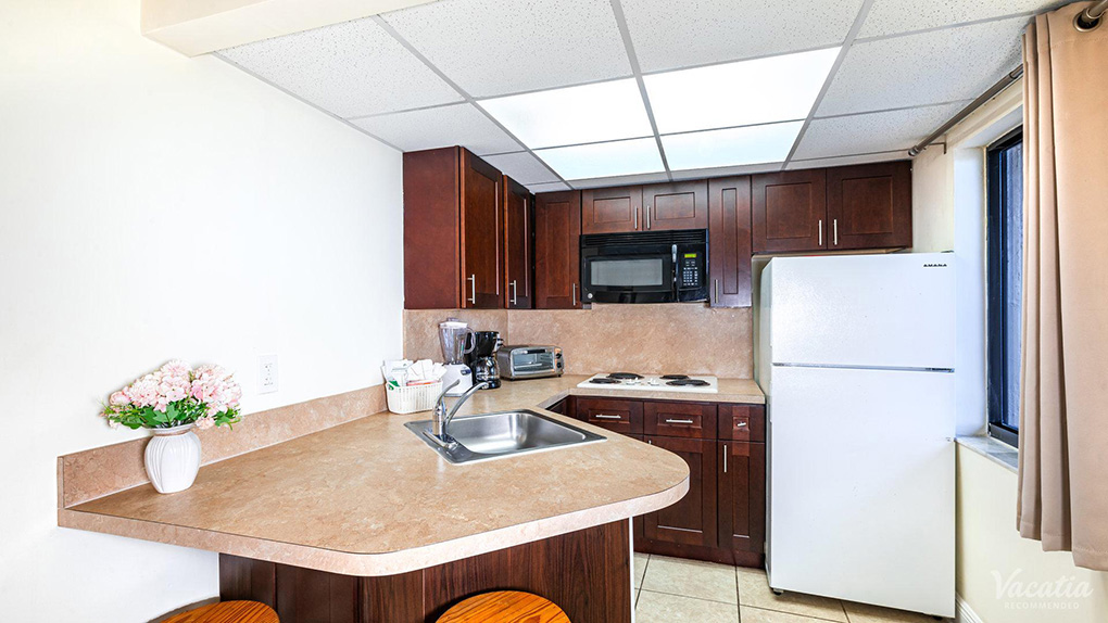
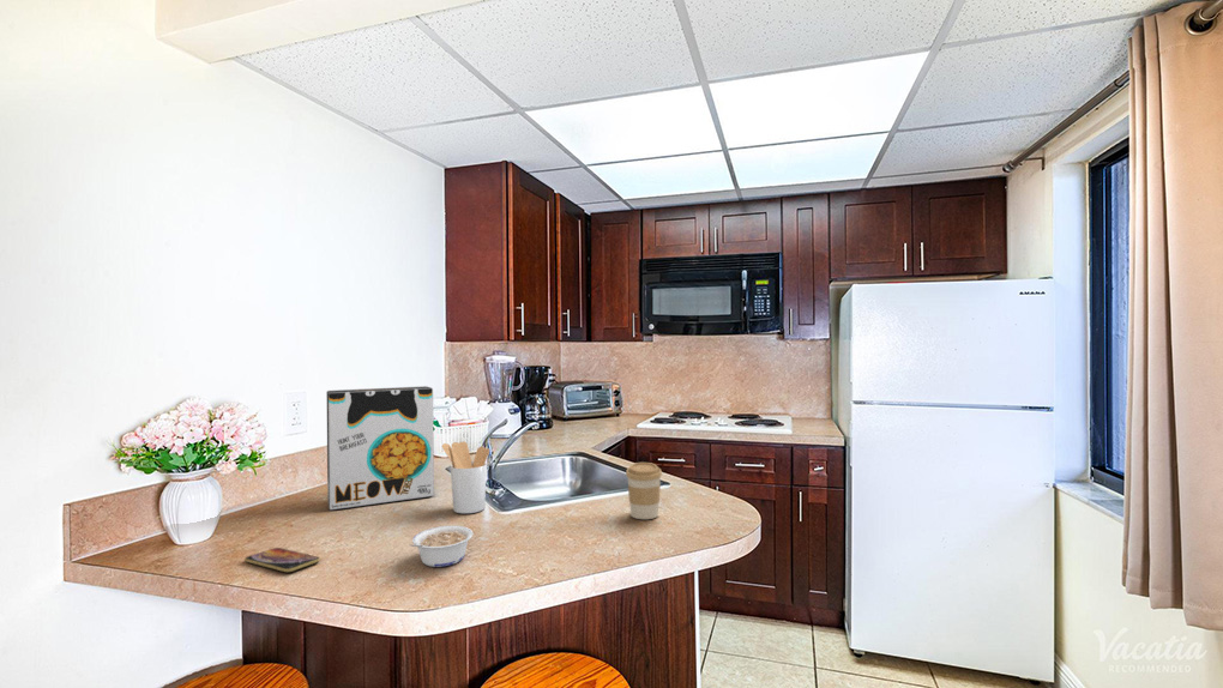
+ cereal box [325,385,435,511]
+ smartphone [243,547,321,573]
+ utensil holder [441,440,490,514]
+ coffee cup [625,461,663,520]
+ legume [410,525,474,568]
